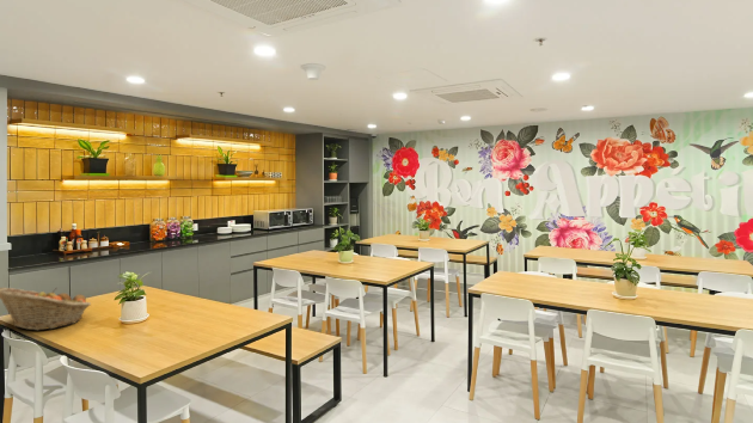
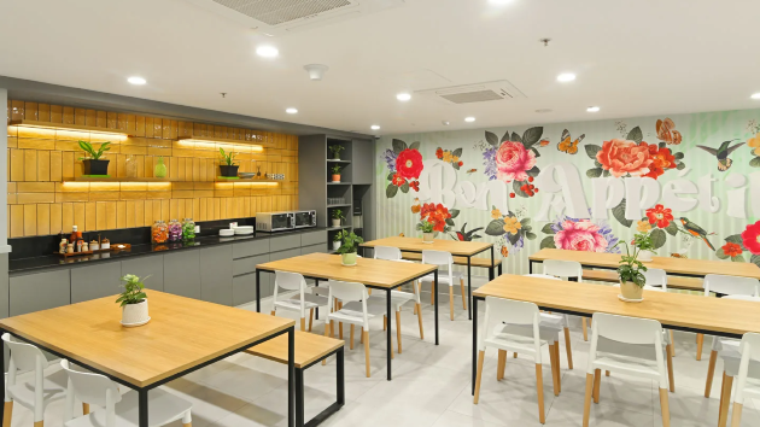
- fruit basket [0,287,92,331]
